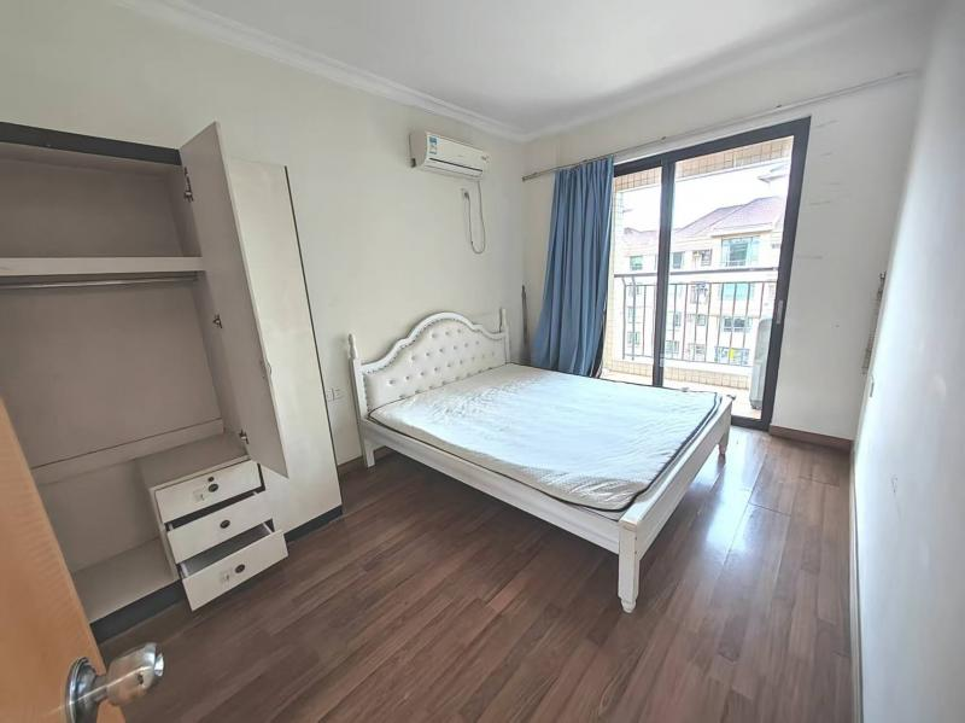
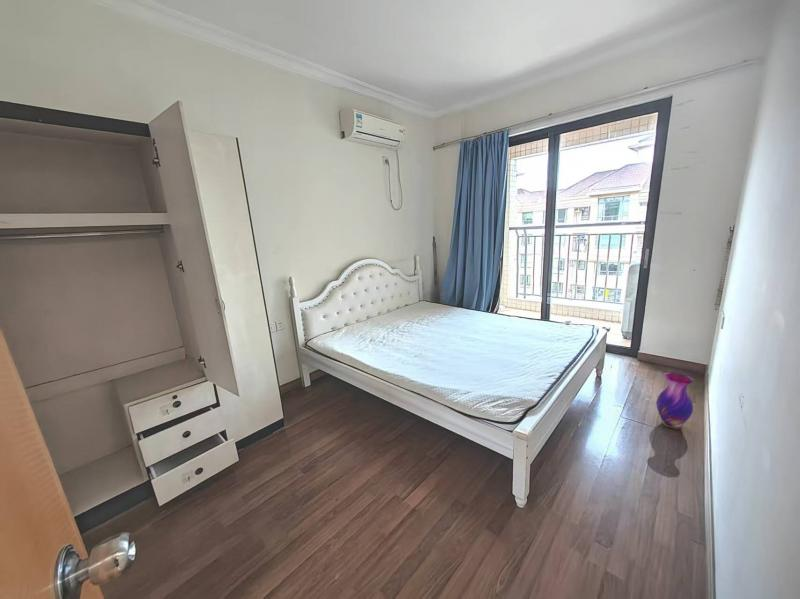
+ vase [655,372,694,430]
